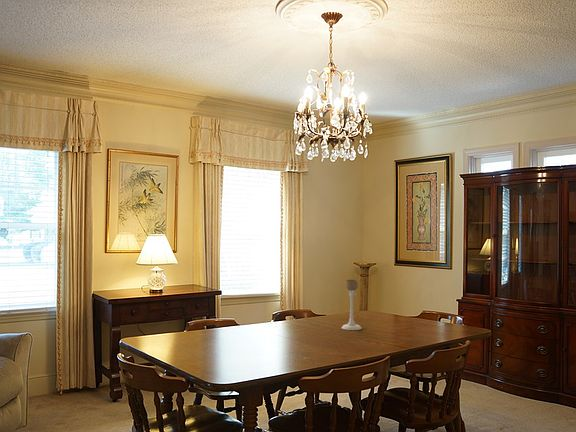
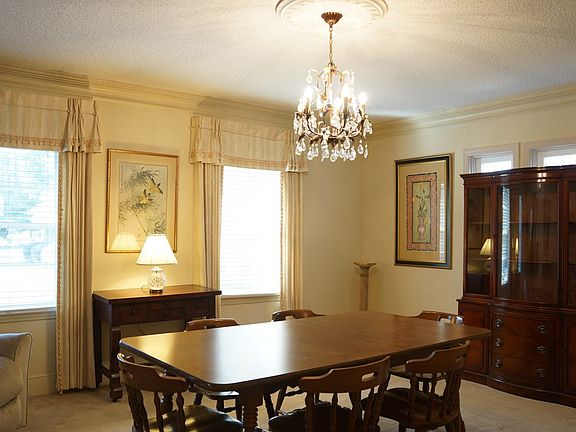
- candle holder [341,279,362,331]
